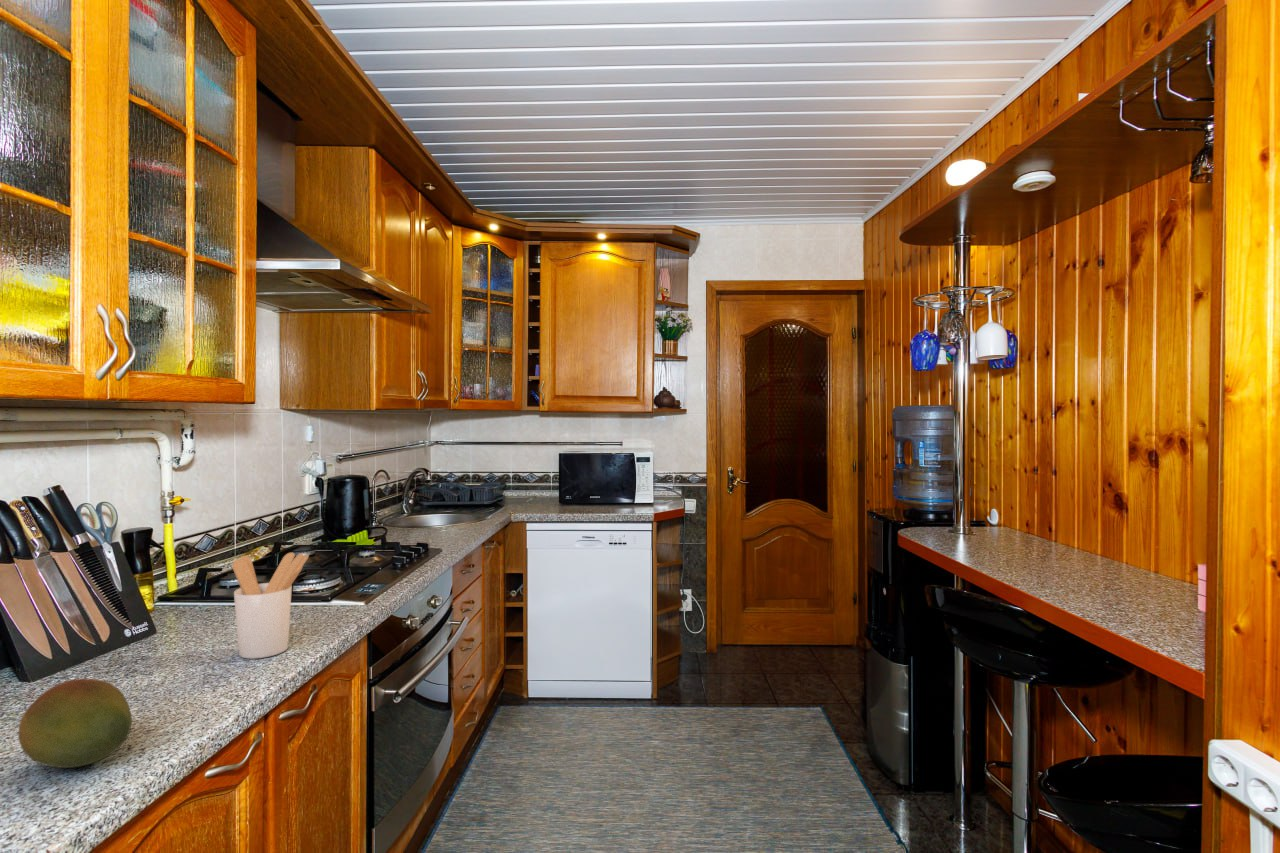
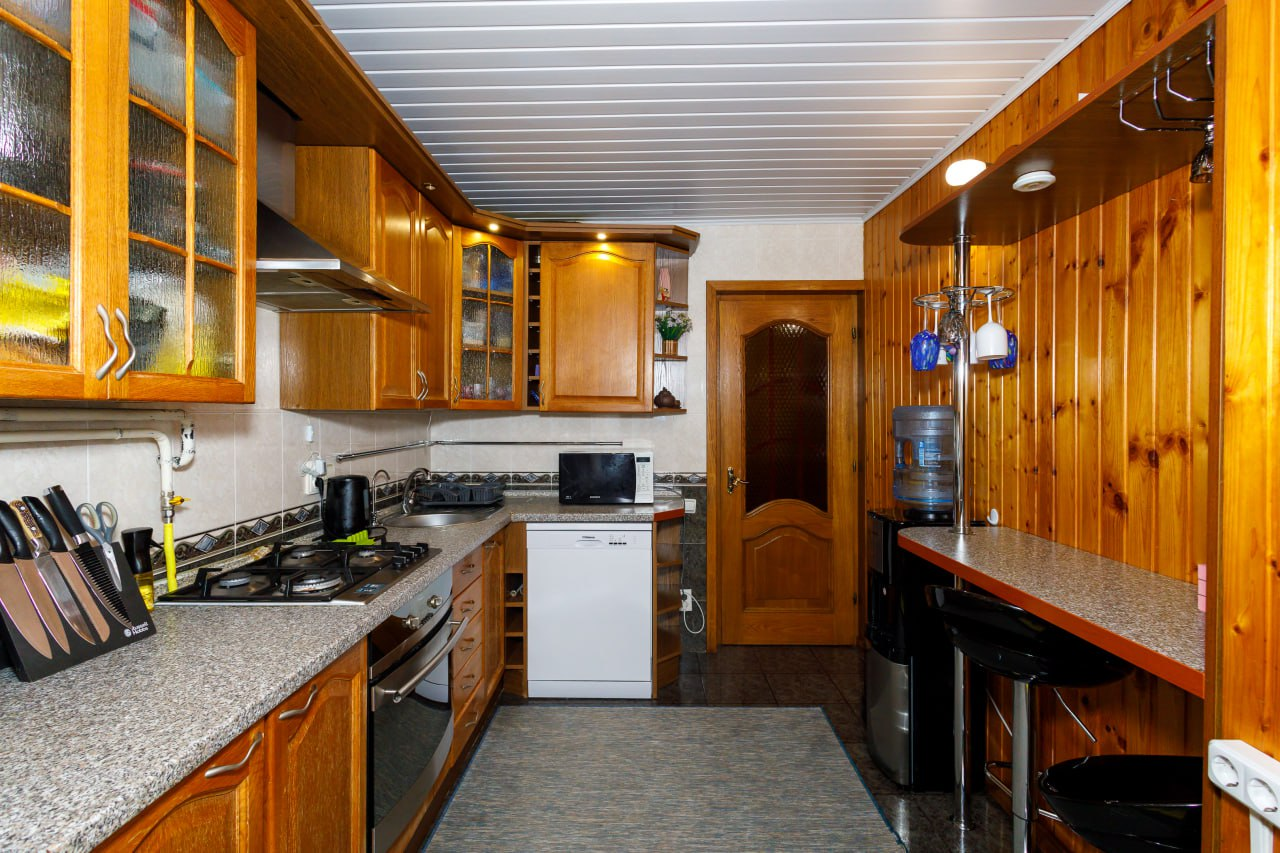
- fruit [17,678,133,769]
- utensil holder [231,551,310,660]
